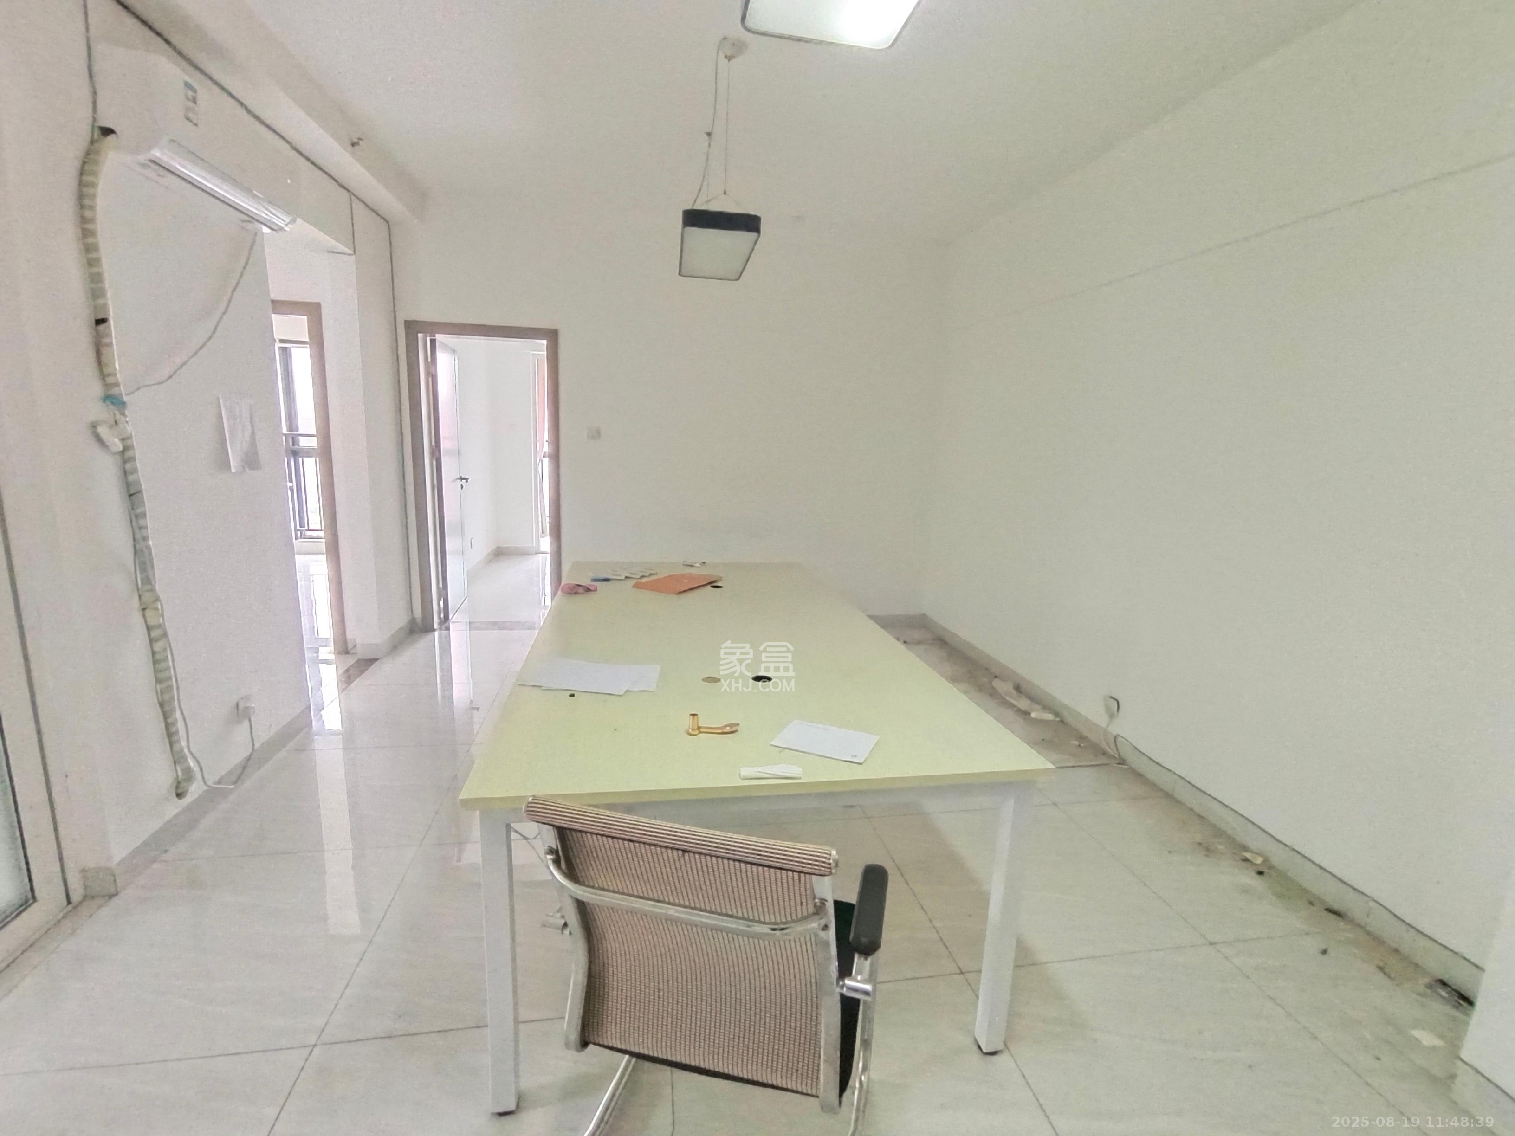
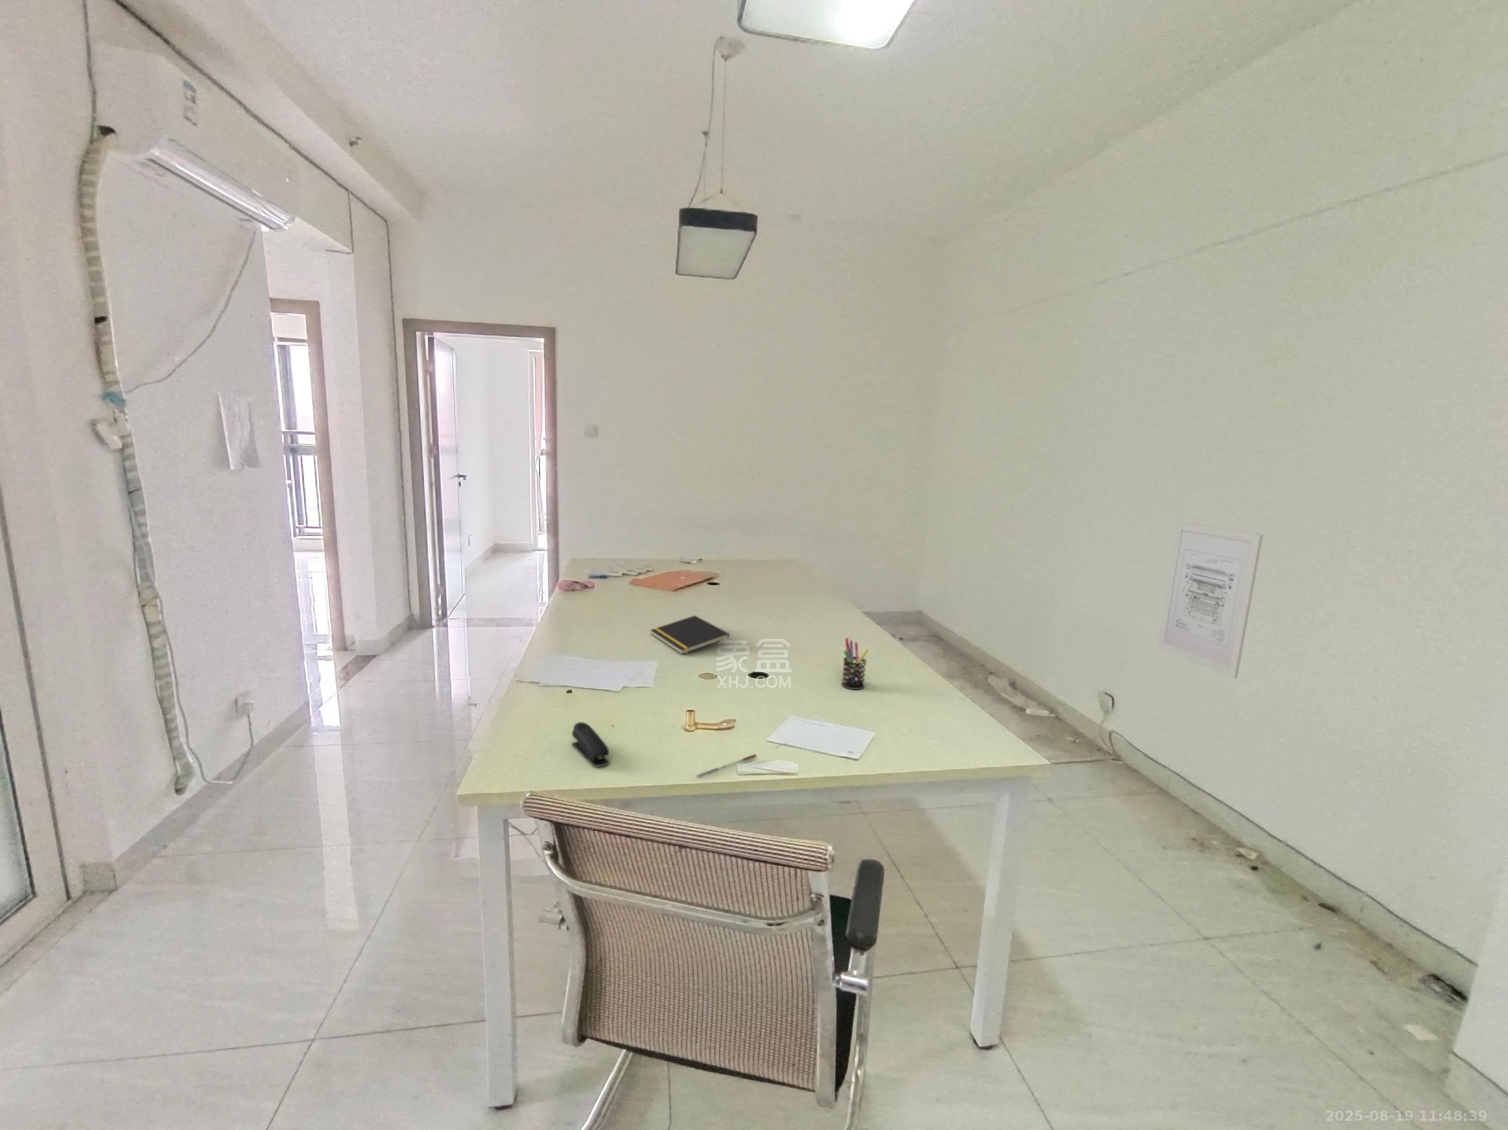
+ wall art [1157,521,1263,679]
+ pen holder [842,637,869,690]
+ stapler [571,722,610,767]
+ pen [696,754,758,777]
+ notepad [650,615,730,654]
